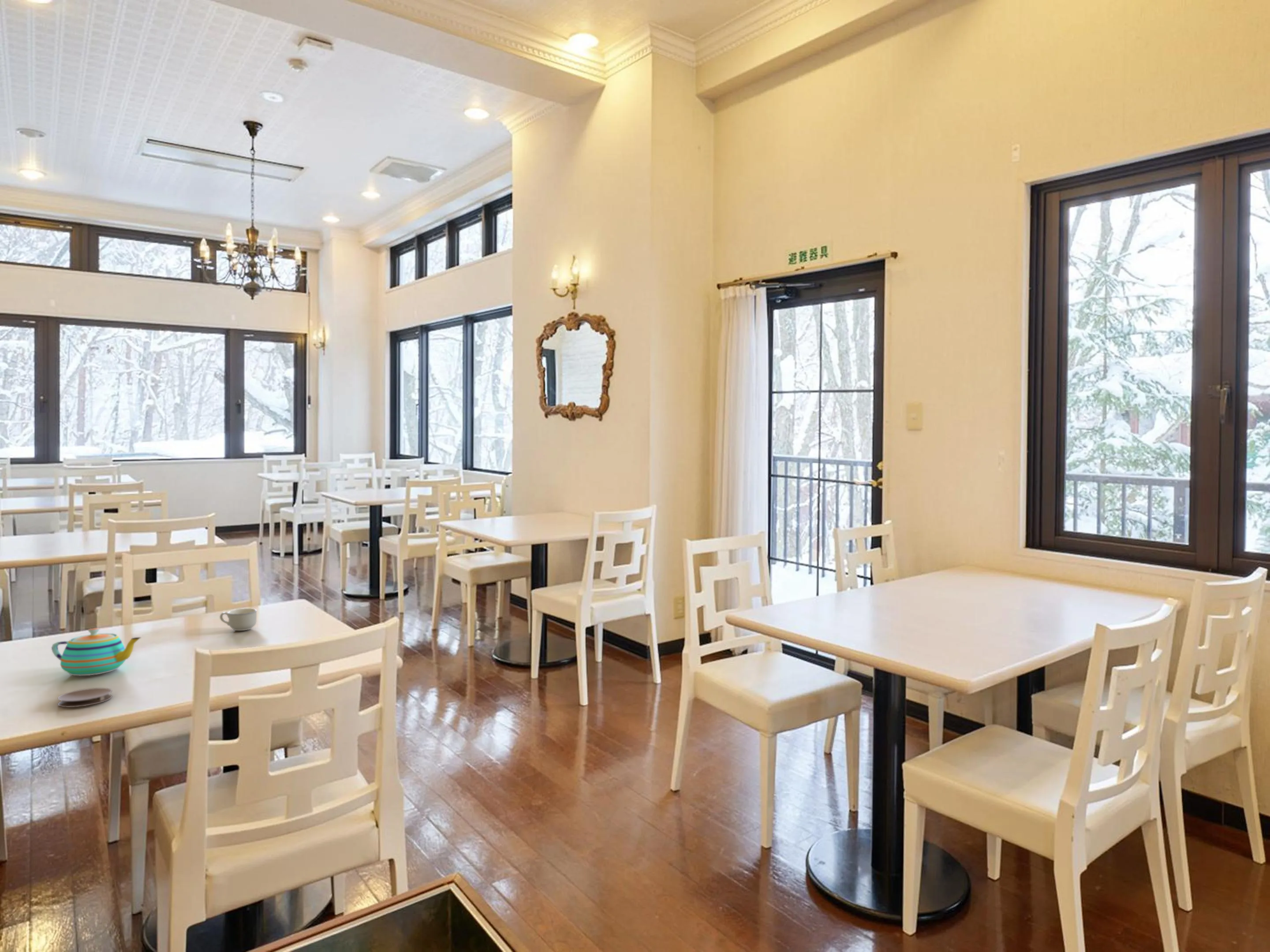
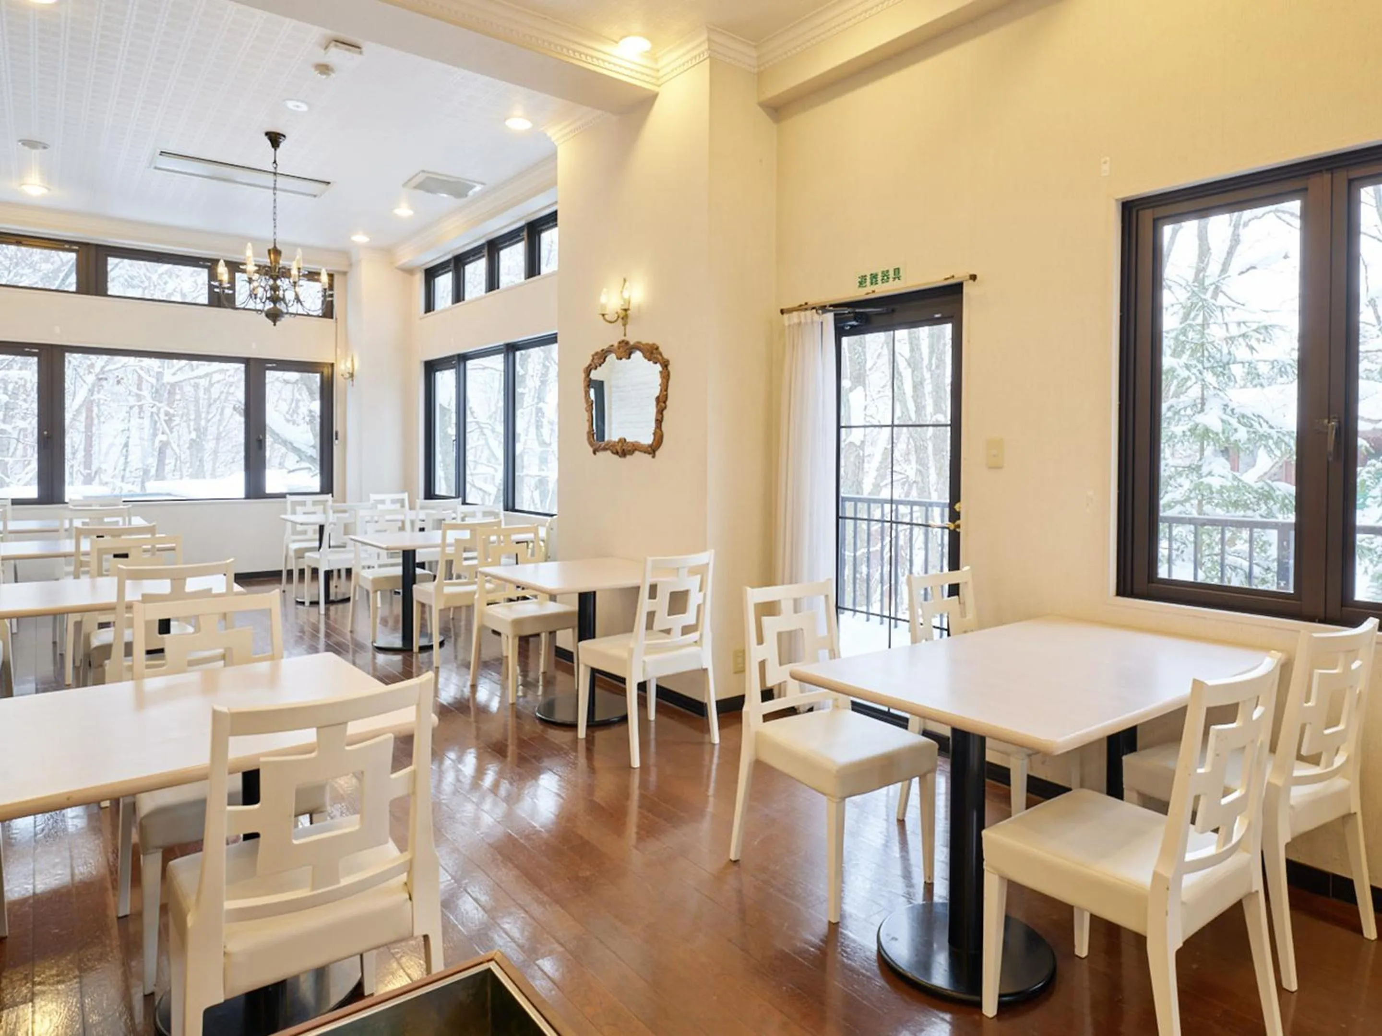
- teapot [51,628,142,676]
- coaster [57,688,112,708]
- cup [219,608,258,631]
